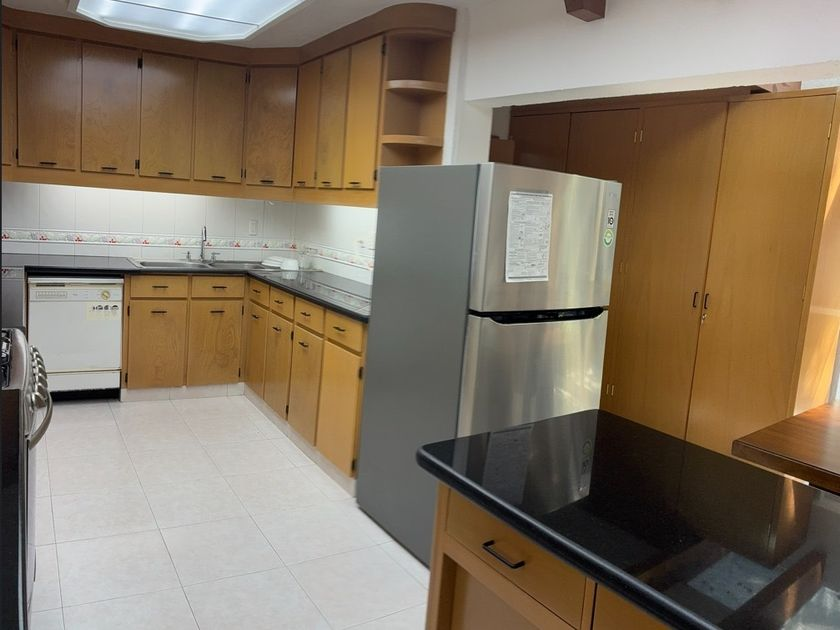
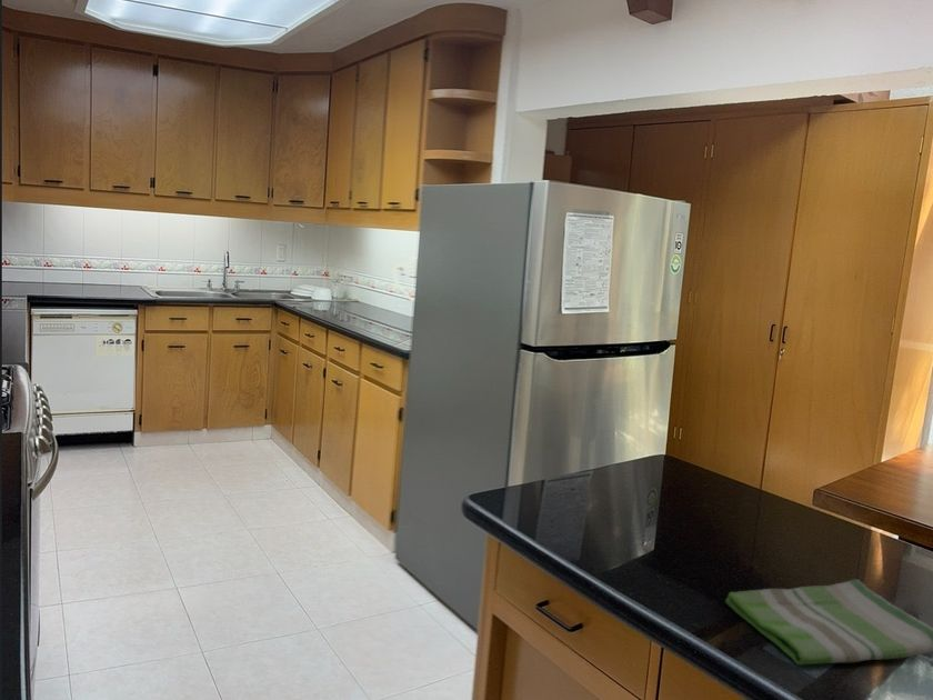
+ dish towel [724,579,933,666]
